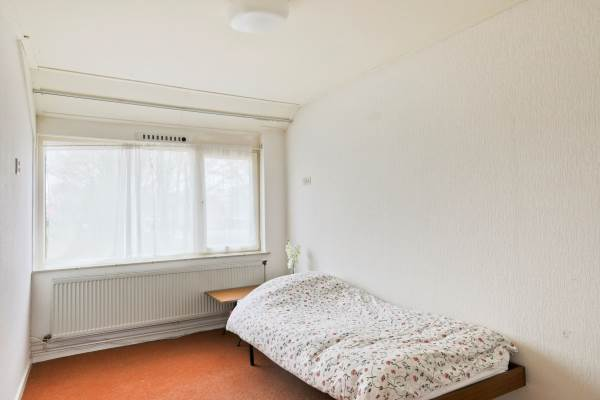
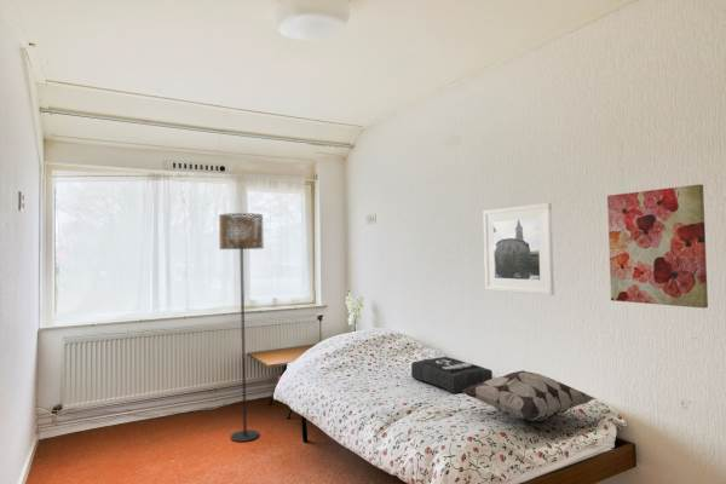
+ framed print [482,202,555,296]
+ cushion [410,356,494,396]
+ decorative pillow [462,369,599,422]
+ floor lamp [218,212,265,443]
+ wall art [606,184,709,310]
